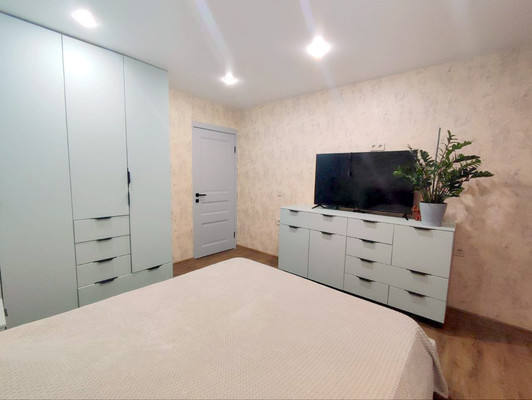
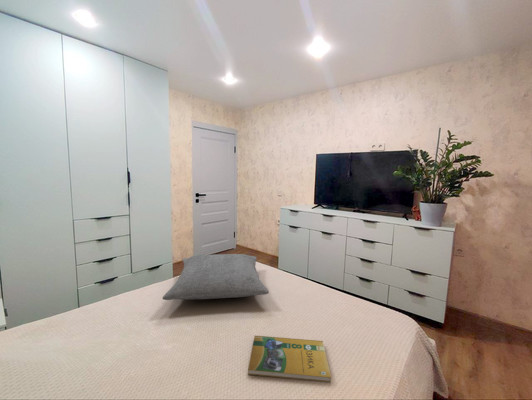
+ pillow [162,253,270,301]
+ booklet [247,335,332,383]
